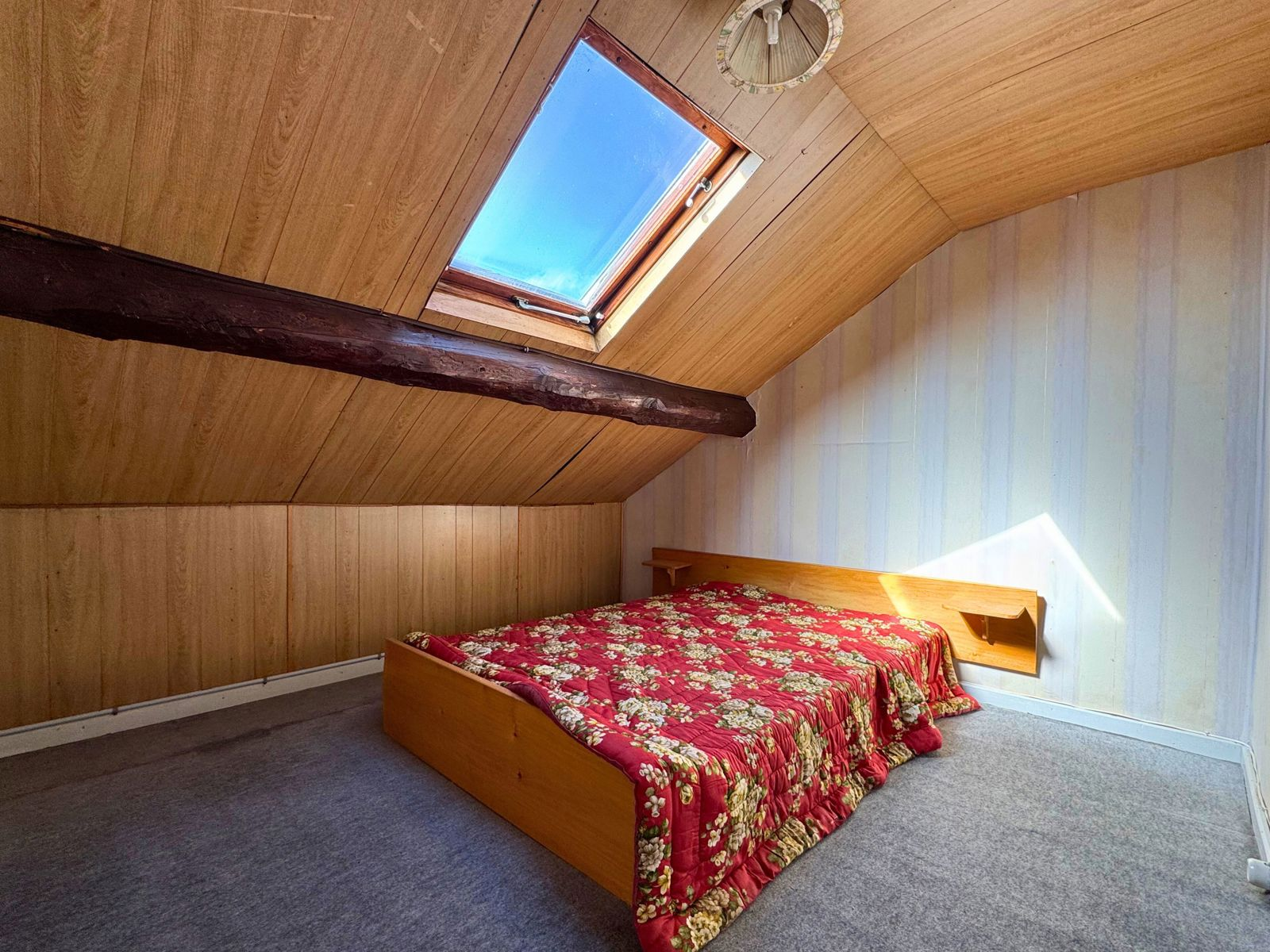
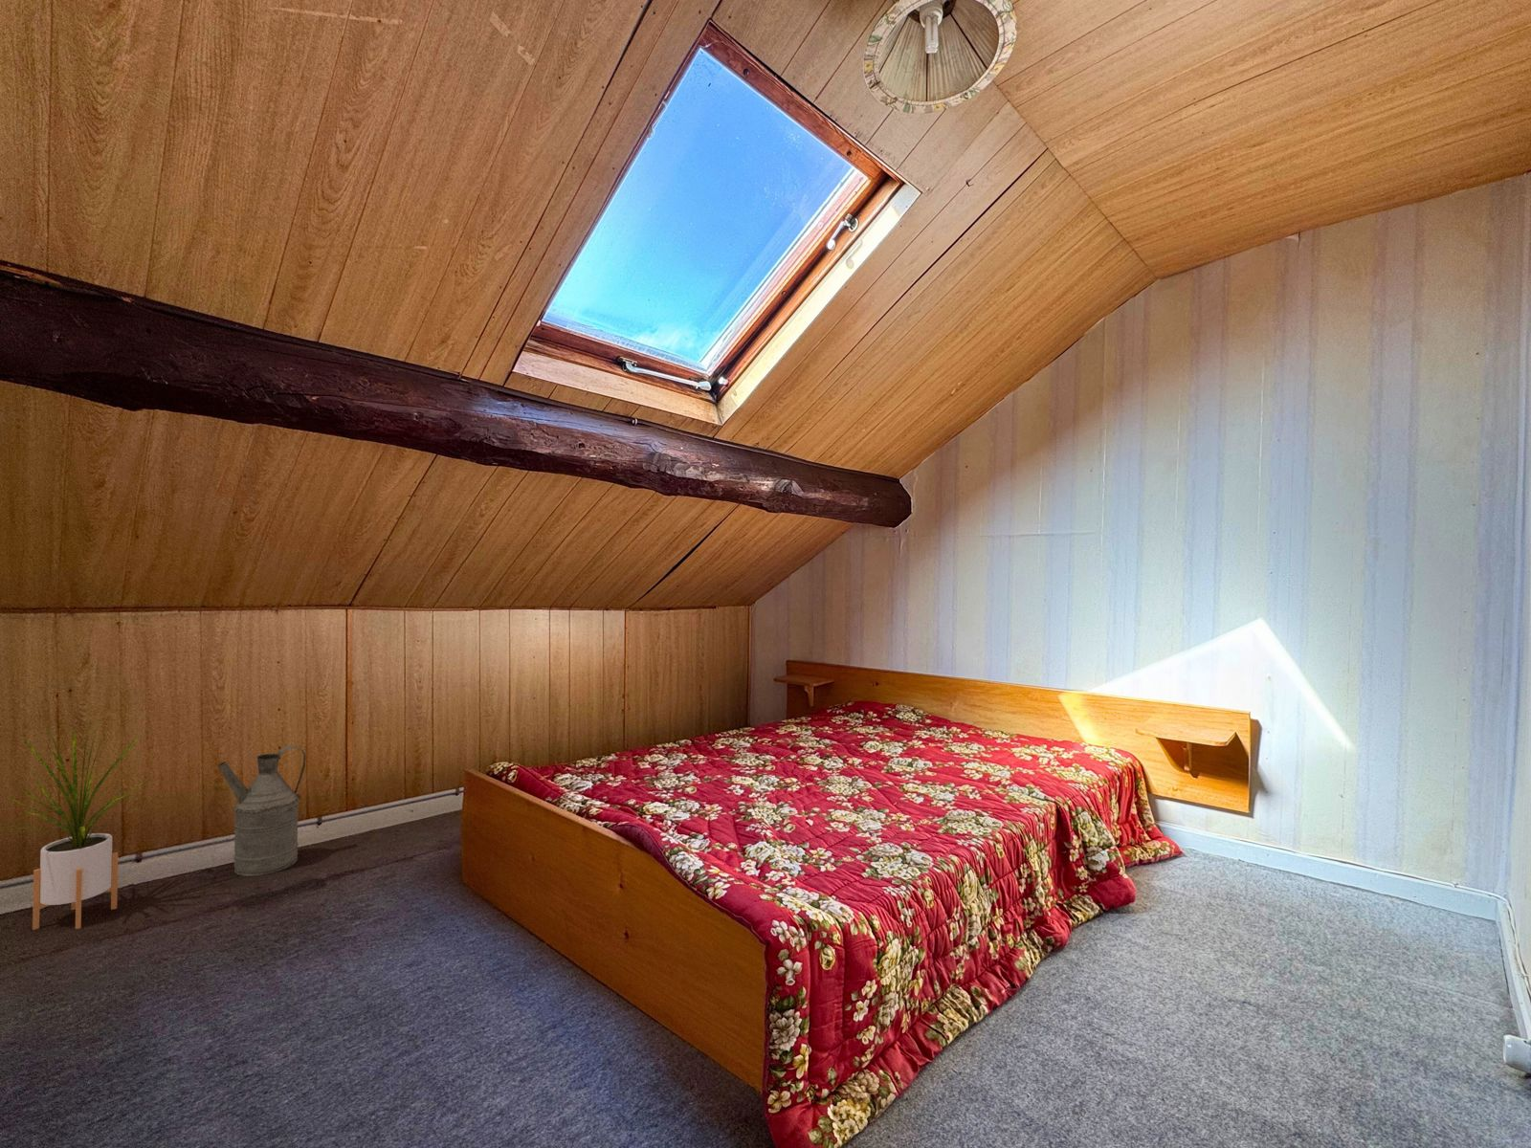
+ watering can [217,744,306,877]
+ house plant [1,714,152,931]
